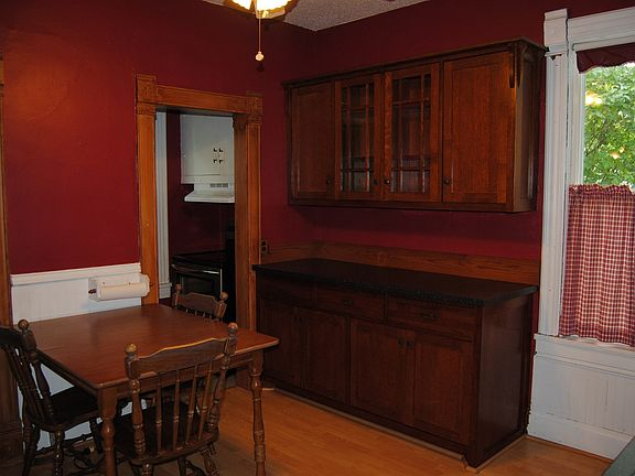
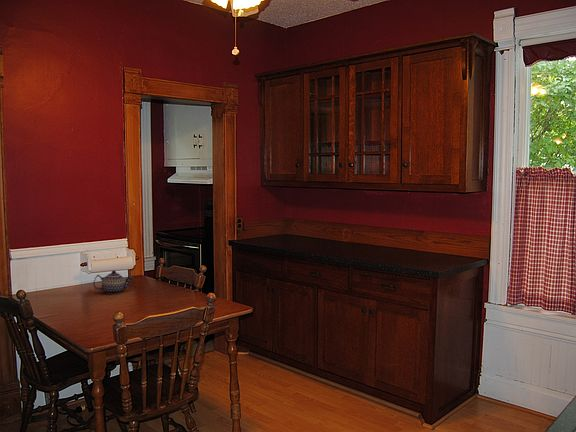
+ teapot [92,270,134,295]
